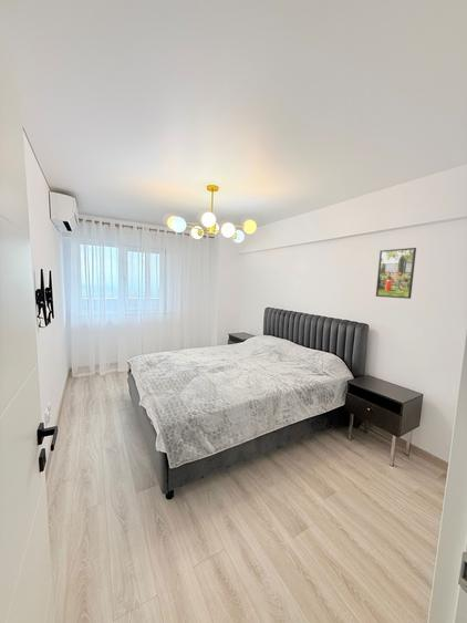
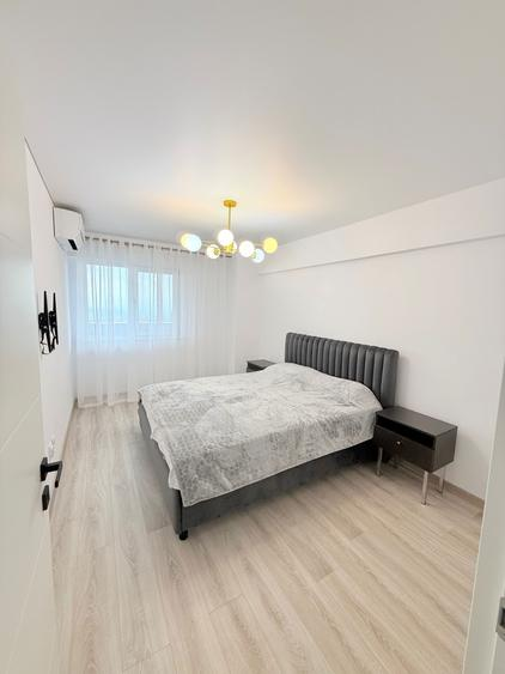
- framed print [375,247,417,300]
